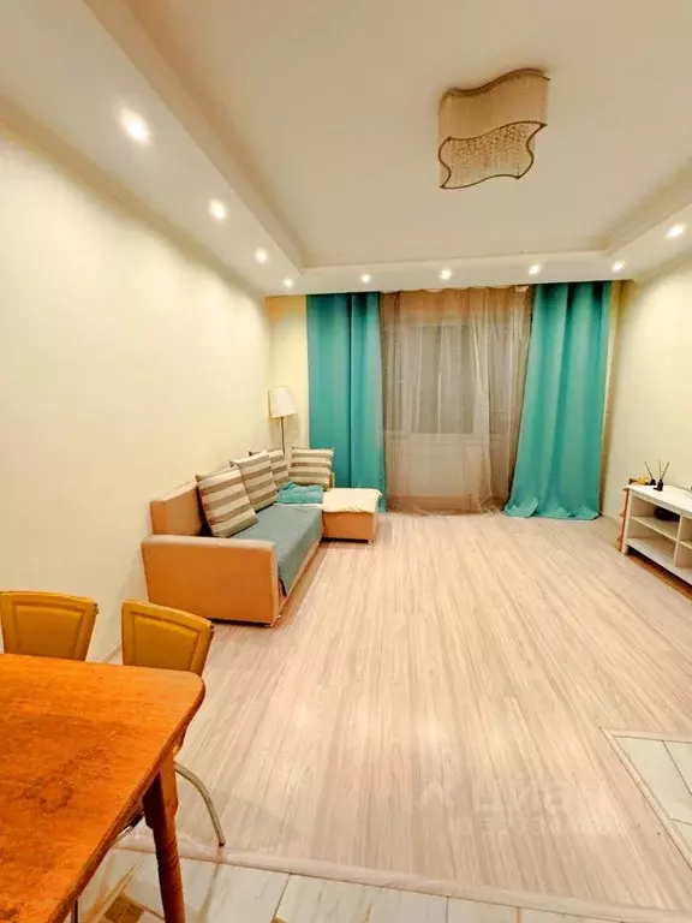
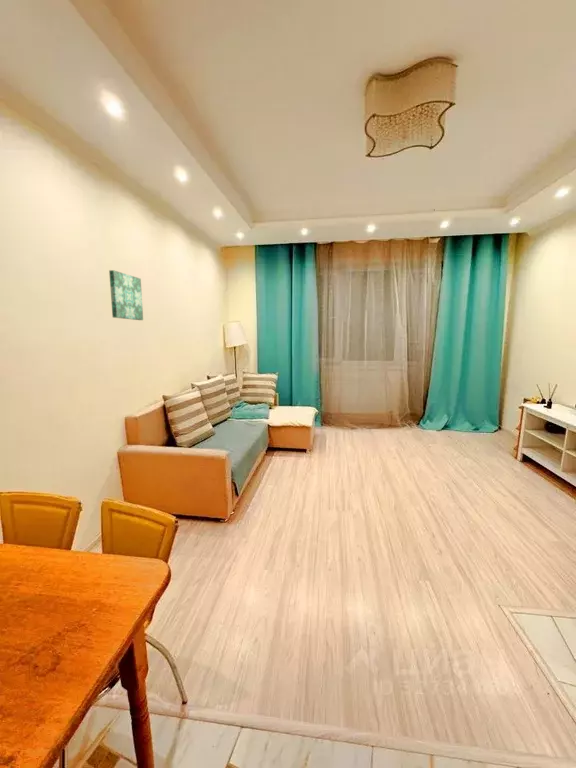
+ wall art [108,269,144,321]
